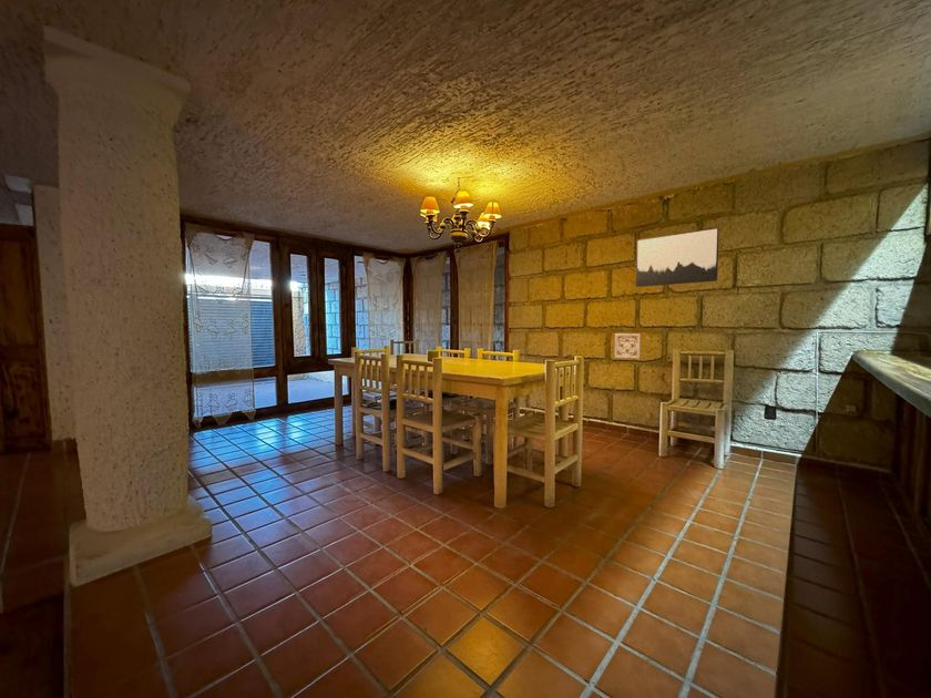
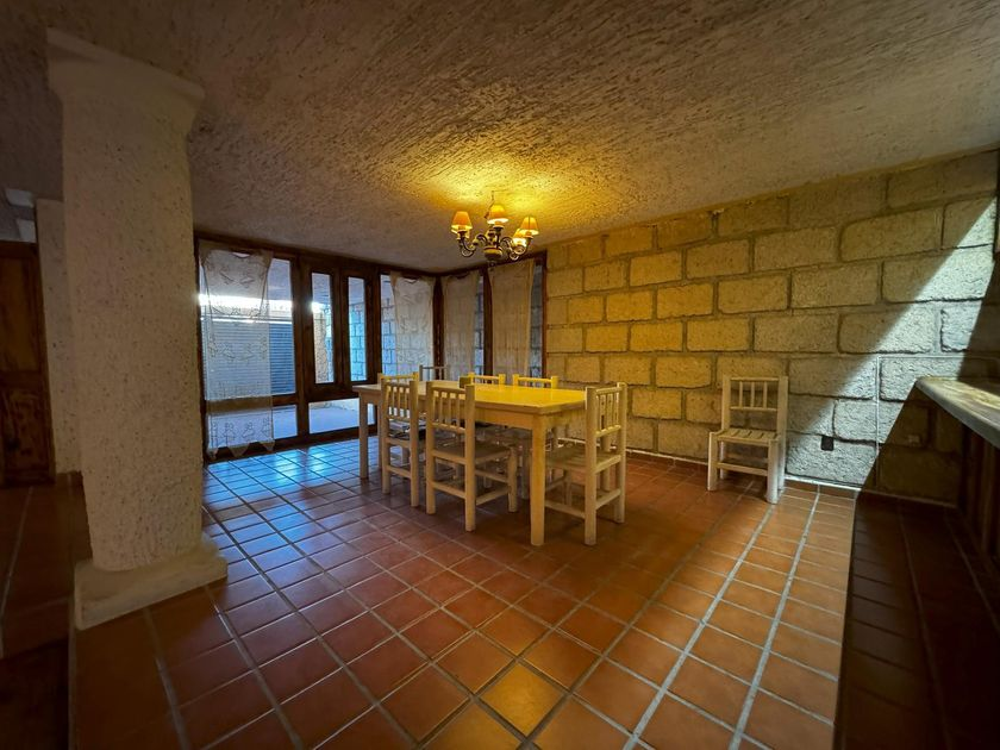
- wall ornament [614,332,642,360]
- wall art [635,226,720,288]
